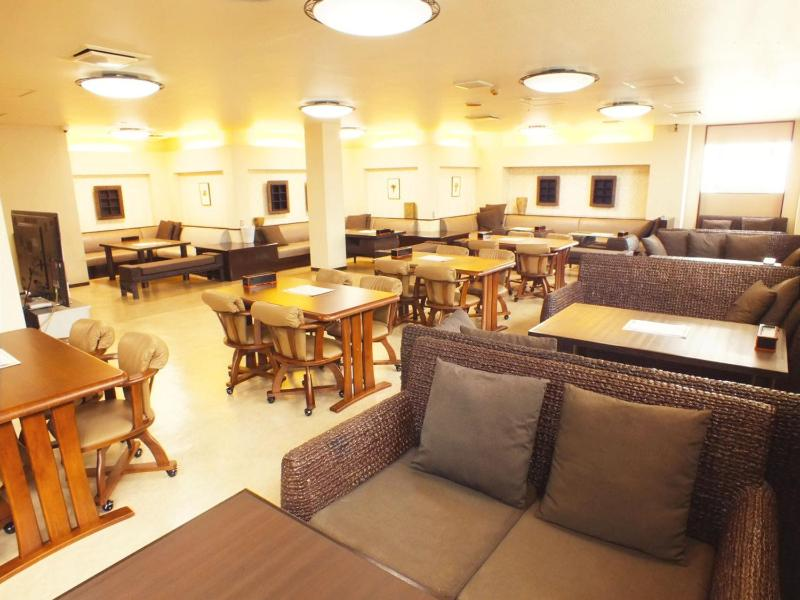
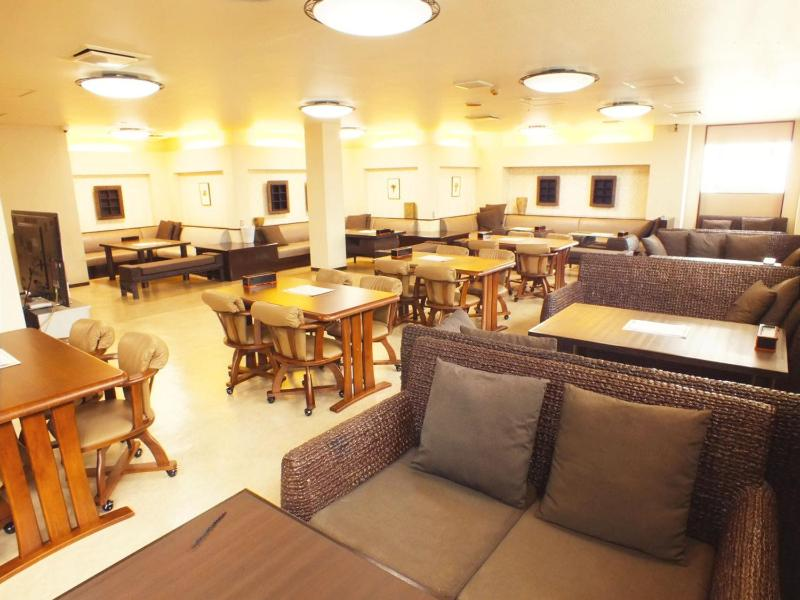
+ pen [193,510,227,546]
